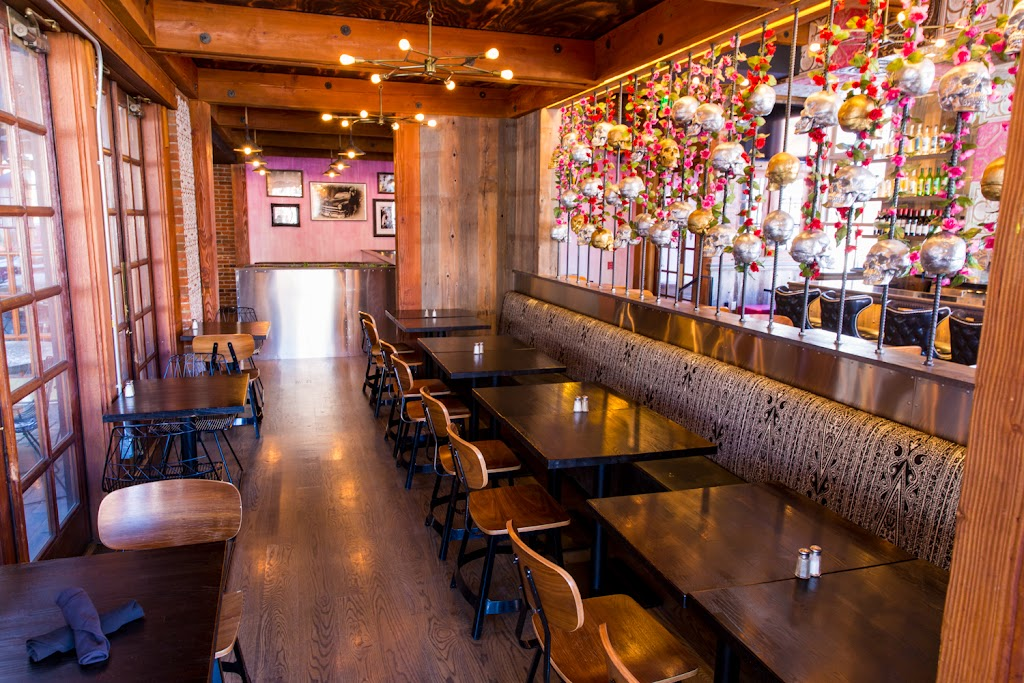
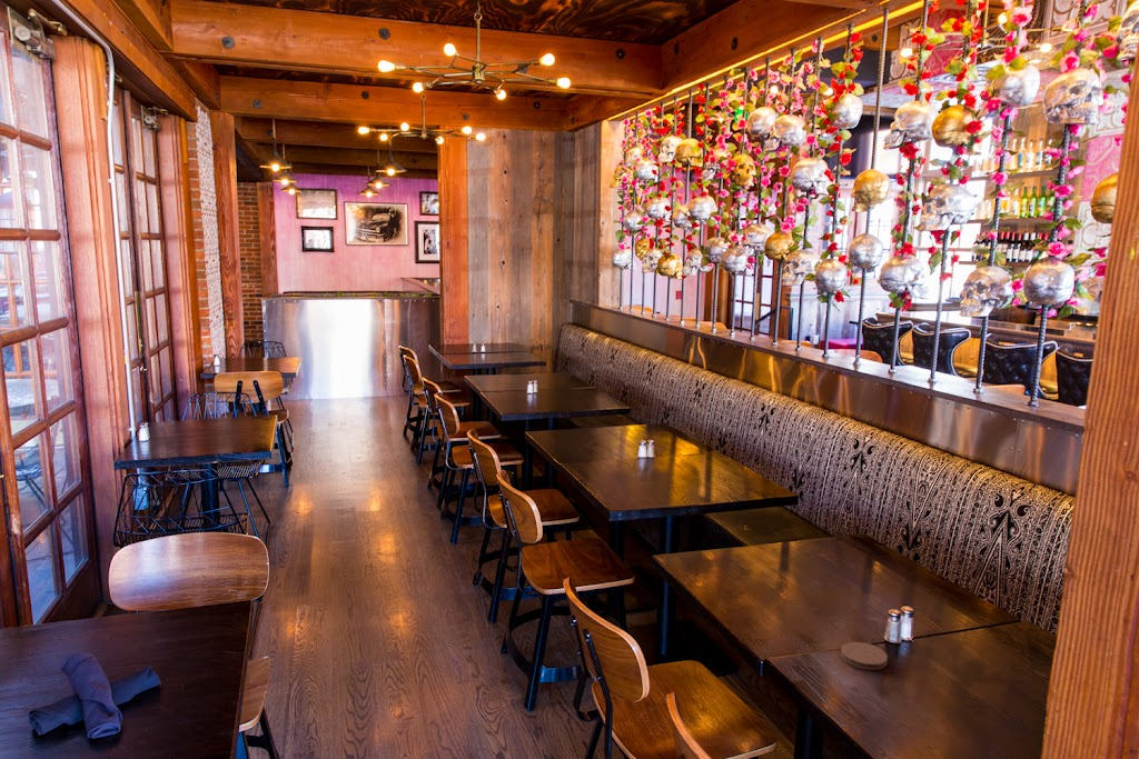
+ coaster [840,641,889,671]
